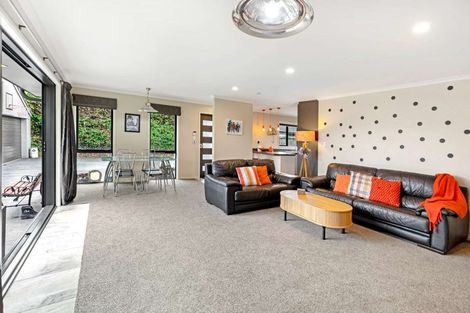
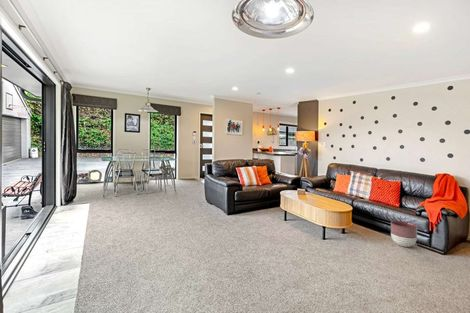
+ planter [390,220,418,248]
